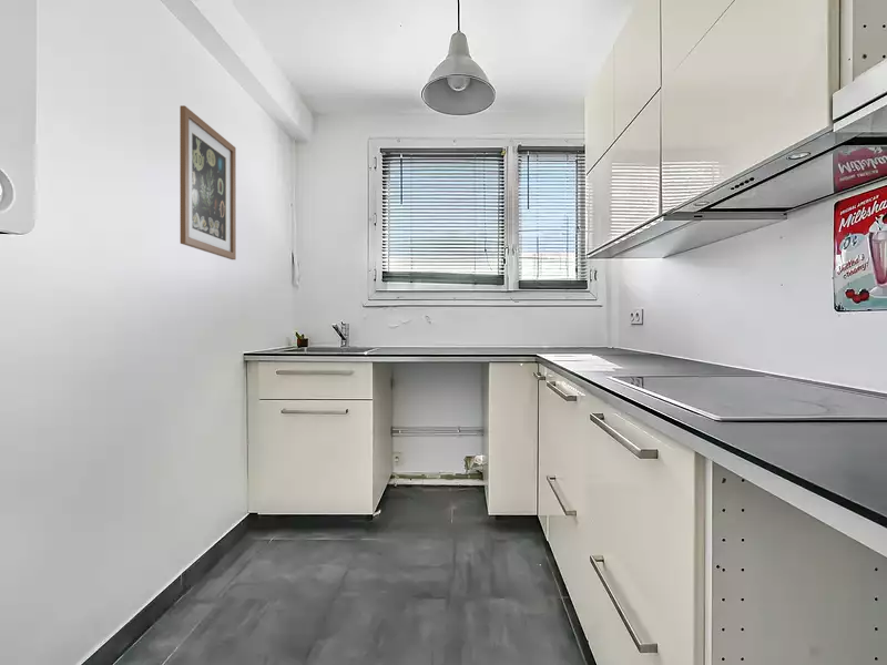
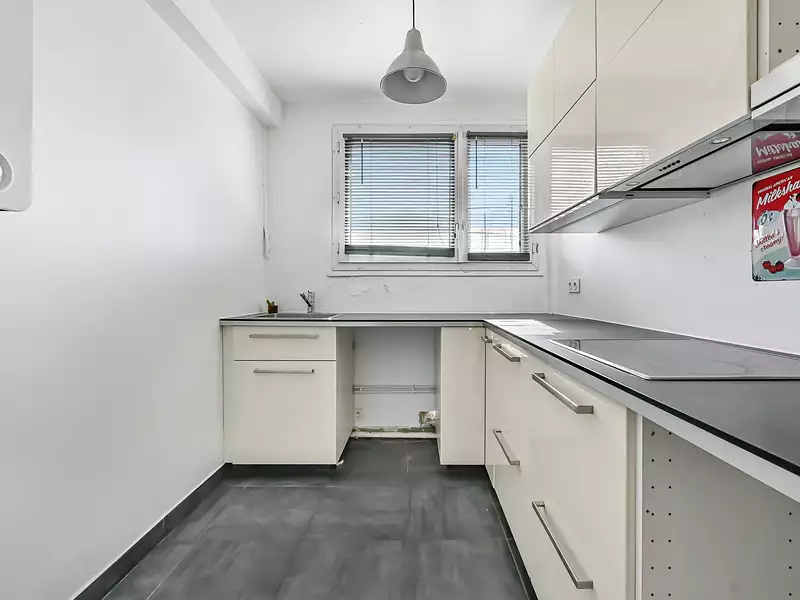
- wall art [179,104,237,260]
